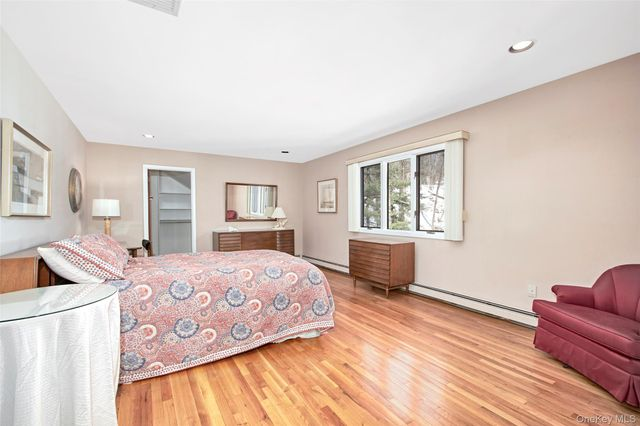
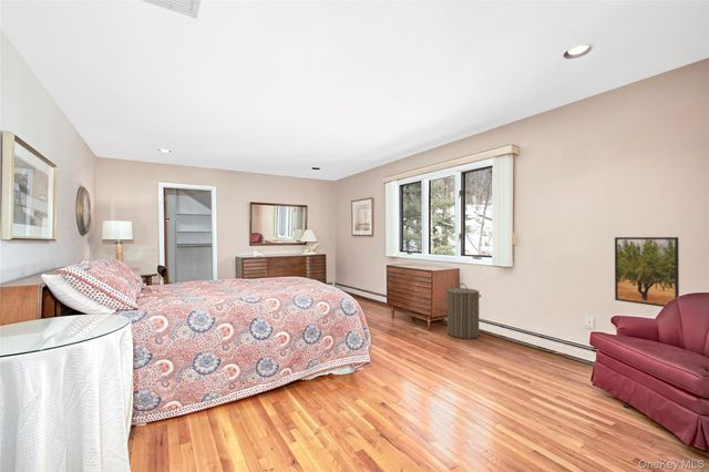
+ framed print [614,236,680,308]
+ laundry hamper [446,283,482,340]
